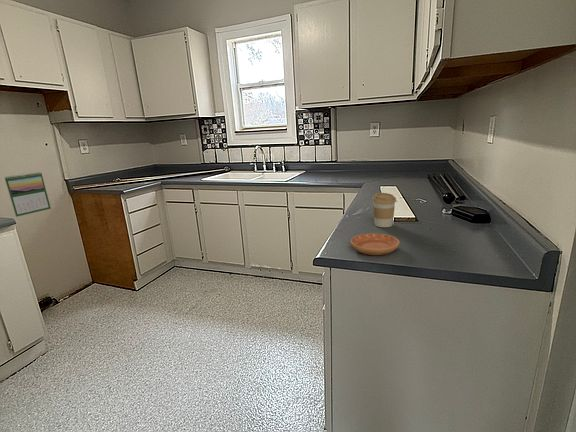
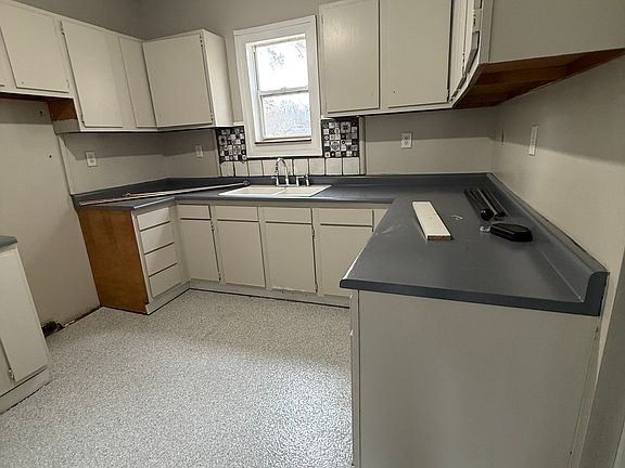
- saucer [350,232,401,256]
- calendar [4,171,52,218]
- coffee cup [371,192,397,228]
